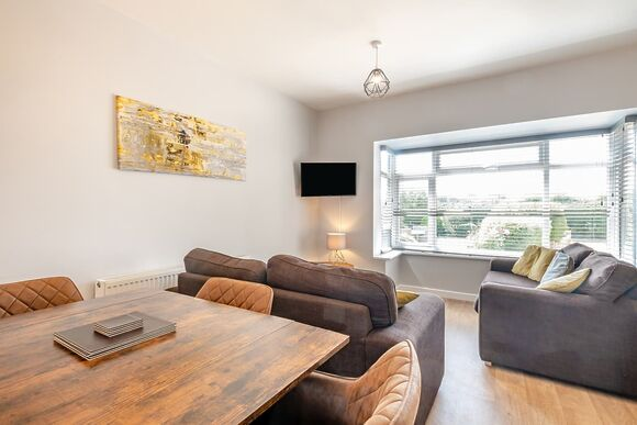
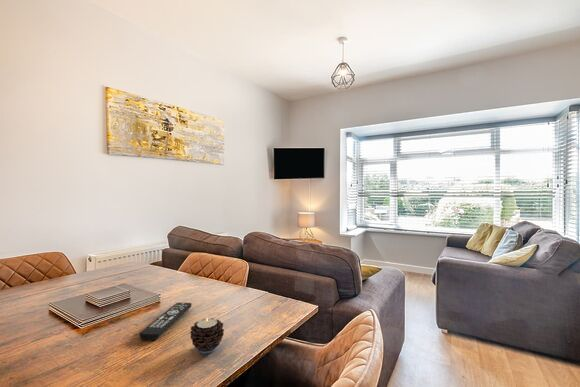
+ candle [189,317,225,354]
+ remote control [138,302,193,342]
